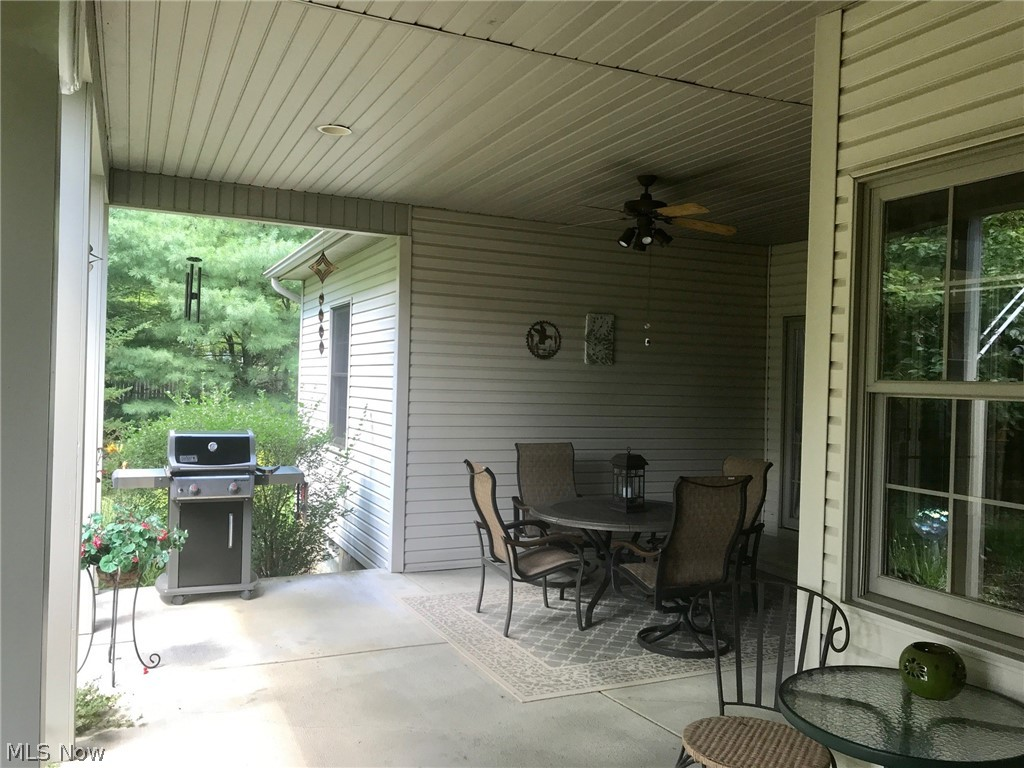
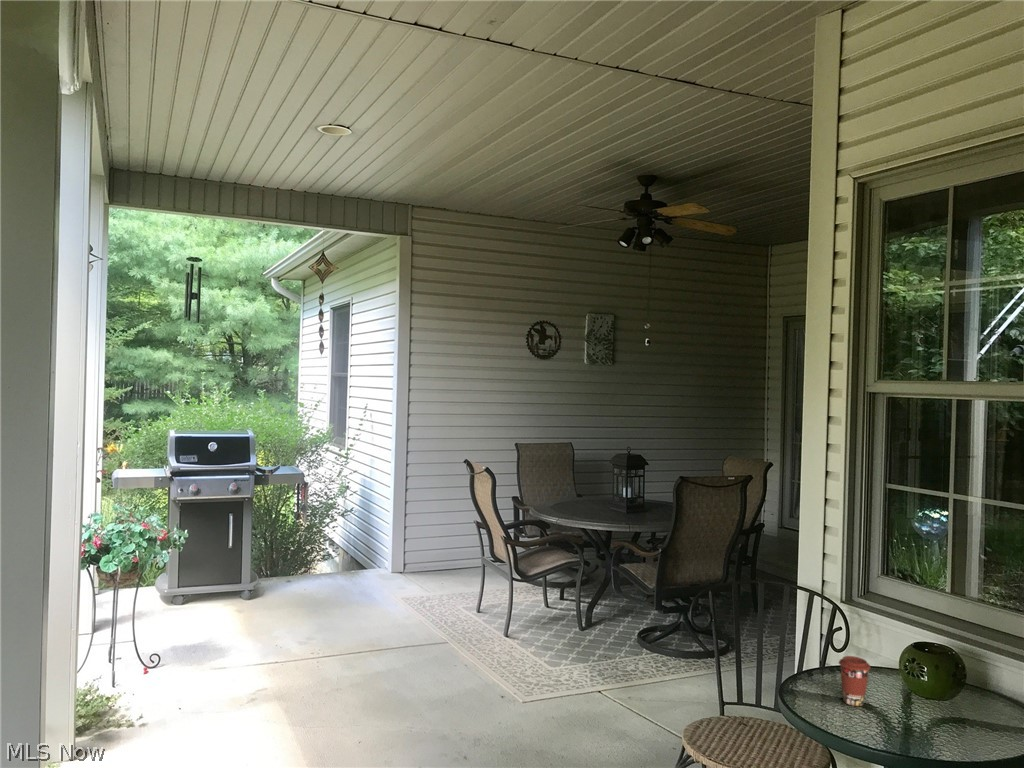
+ coffee cup [838,655,872,707]
